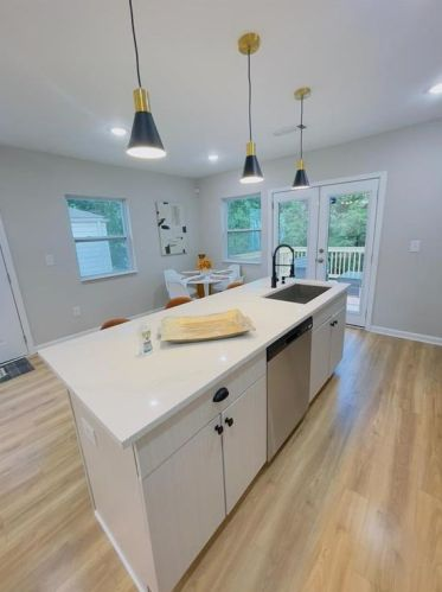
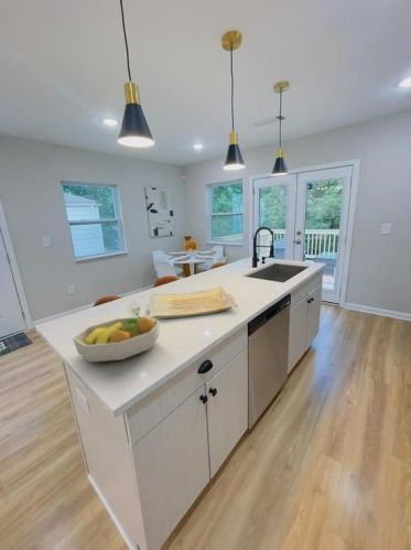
+ fruit bowl [72,315,161,363]
